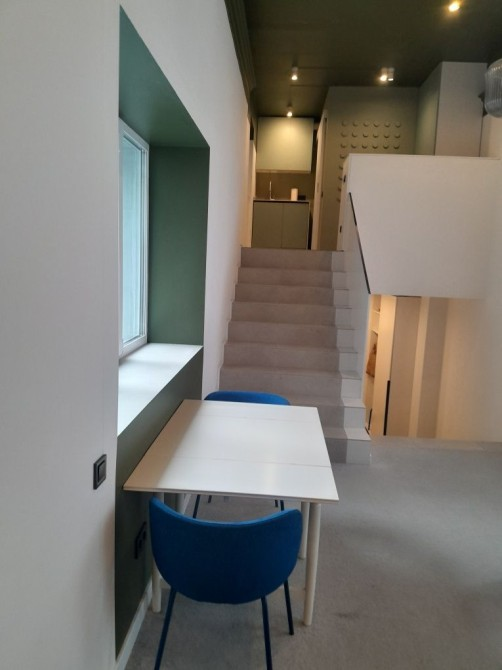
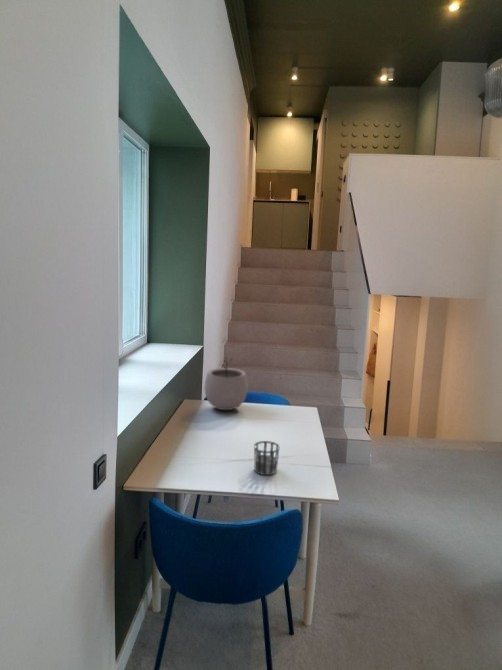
+ plant pot [203,356,249,411]
+ cup [253,440,280,476]
